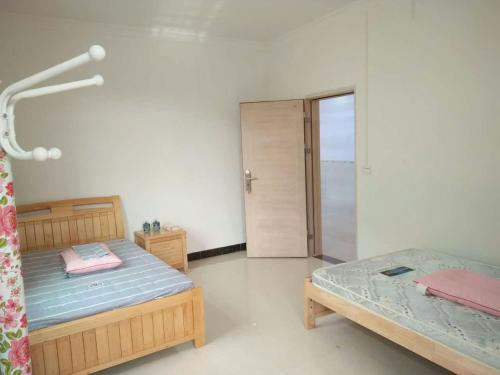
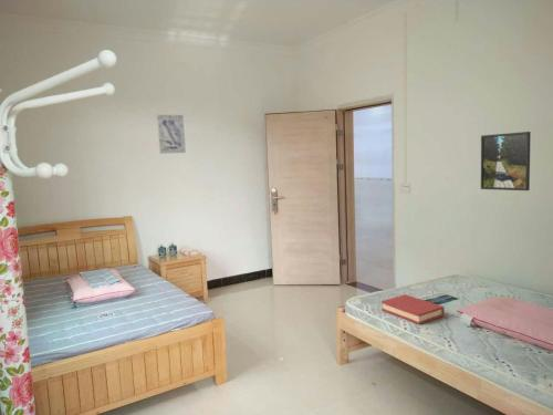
+ wall art [156,113,187,155]
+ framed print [480,131,532,191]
+ hardback book [380,293,445,325]
